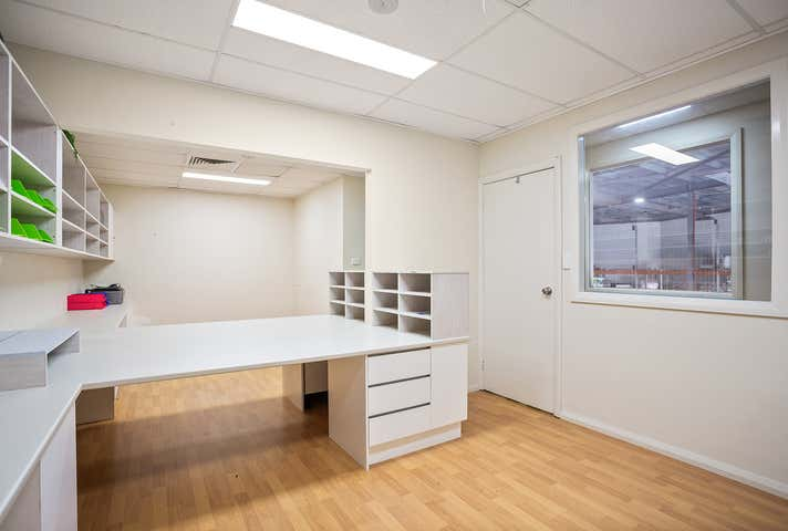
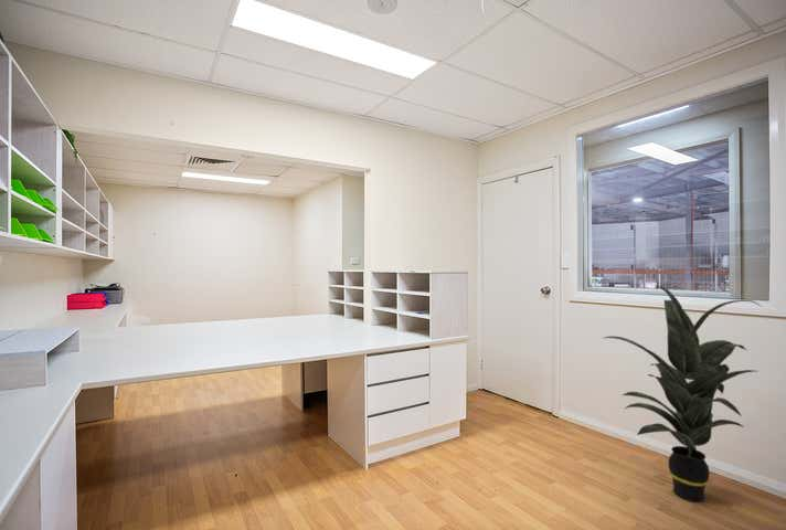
+ indoor plant [603,285,763,504]
